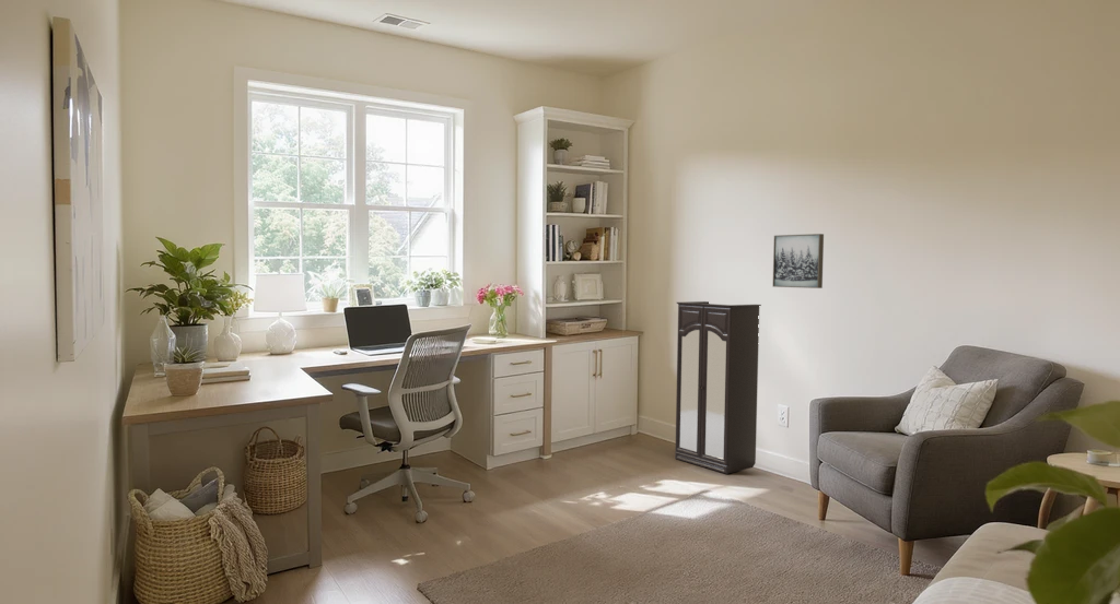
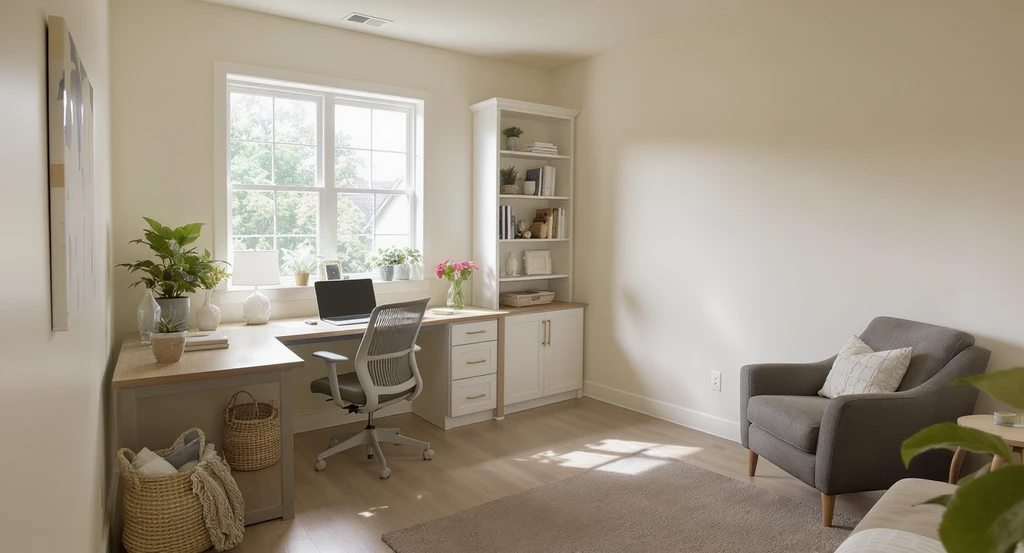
- cabinet [674,300,762,475]
- wall art [772,233,825,289]
